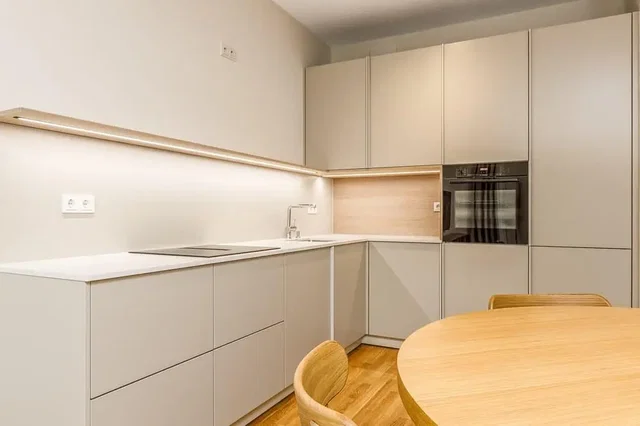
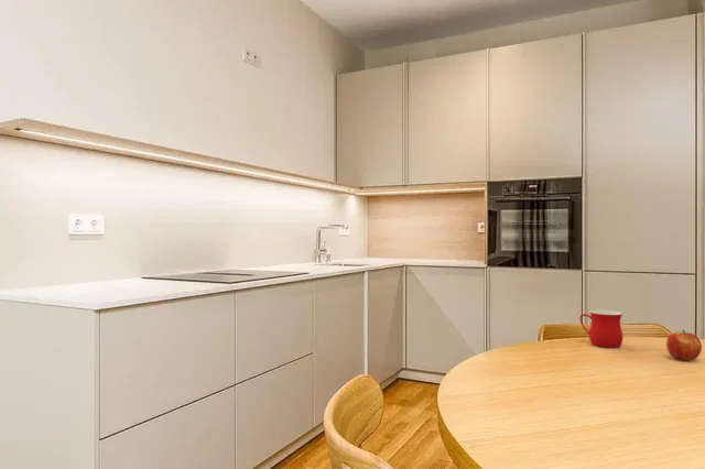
+ apple [665,329,703,361]
+ mug [578,309,623,349]
